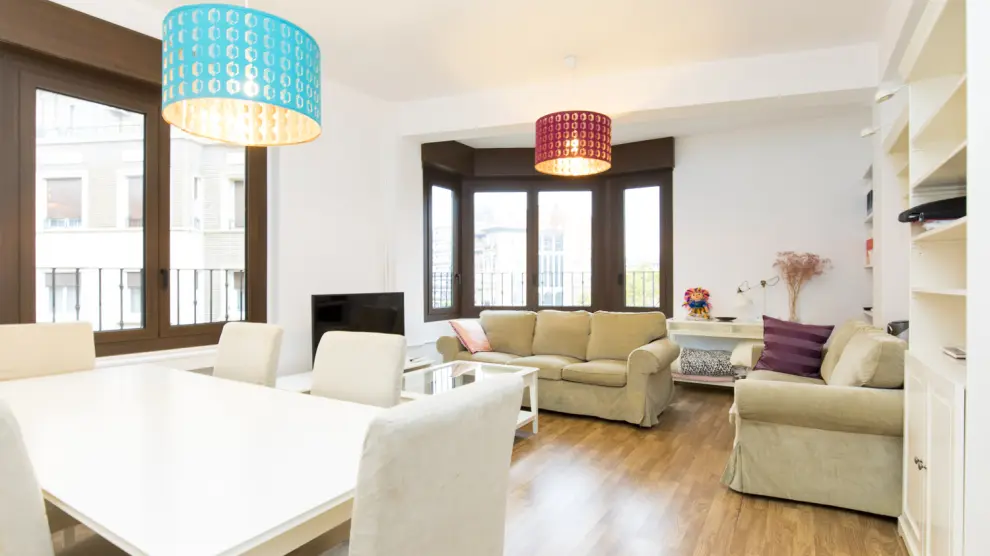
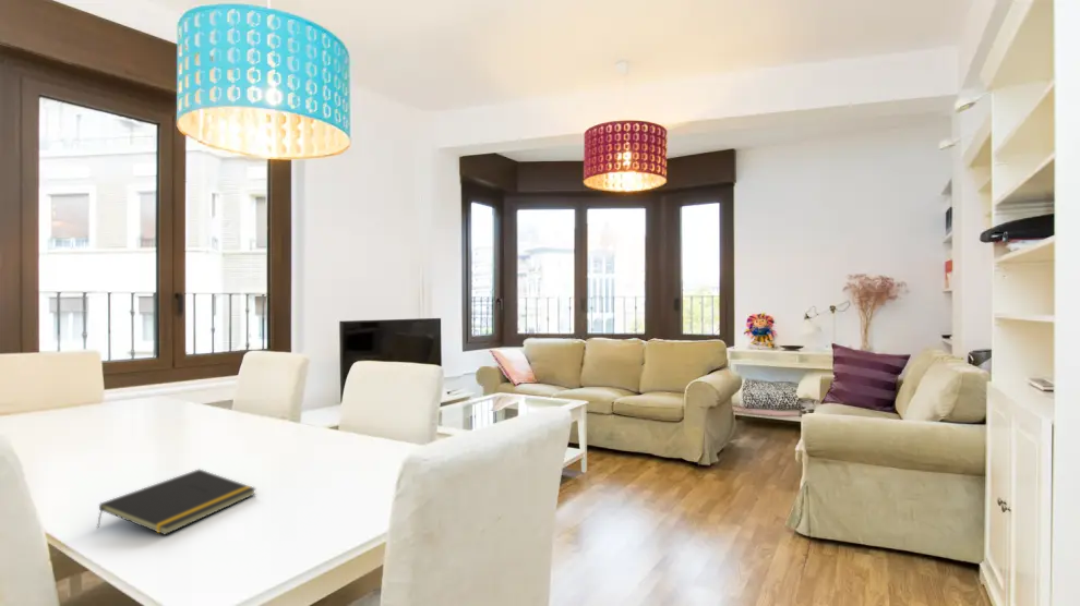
+ notepad [96,469,257,536]
